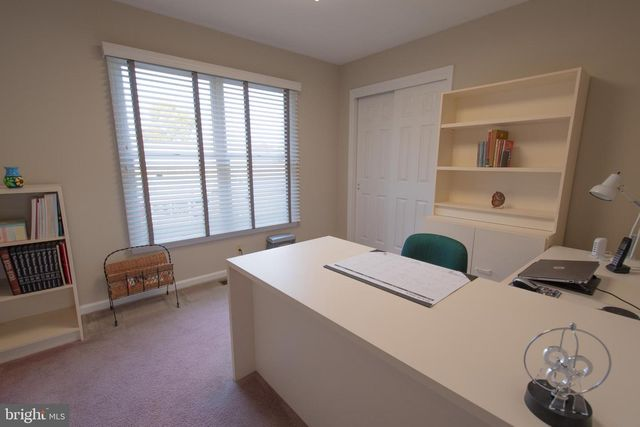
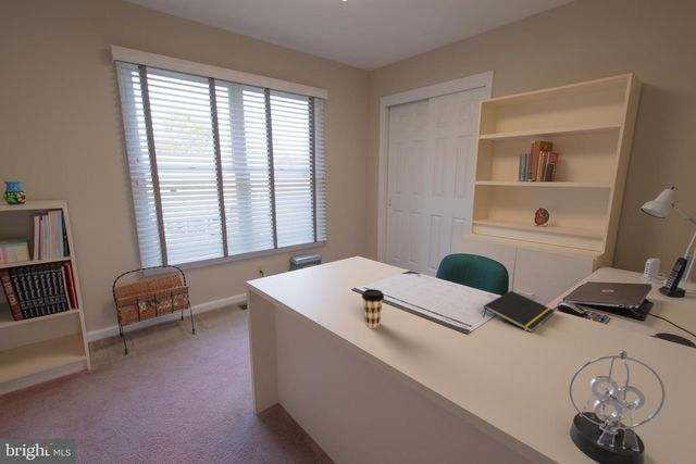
+ coffee cup [361,288,385,328]
+ notepad [482,290,556,334]
